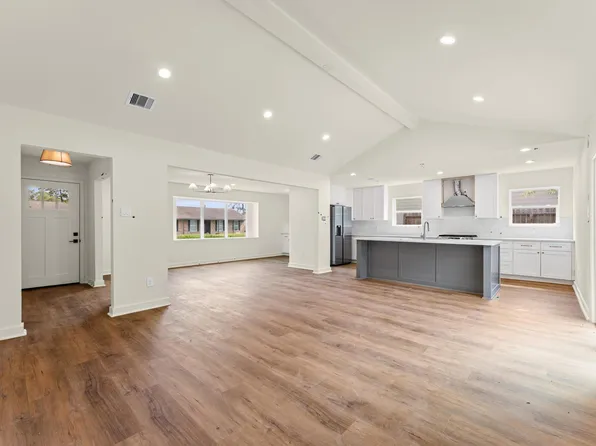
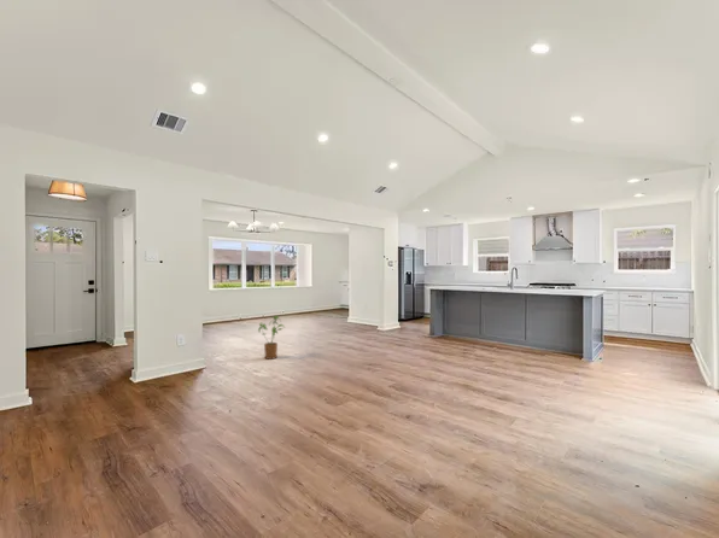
+ house plant [257,315,286,361]
